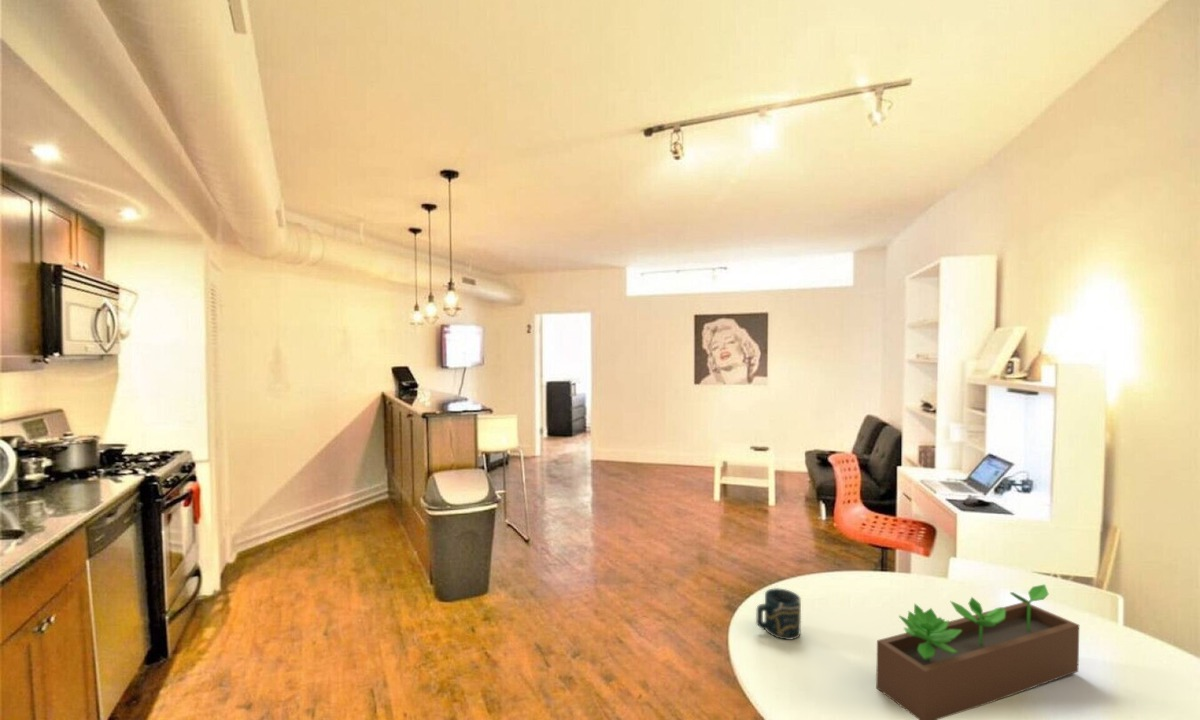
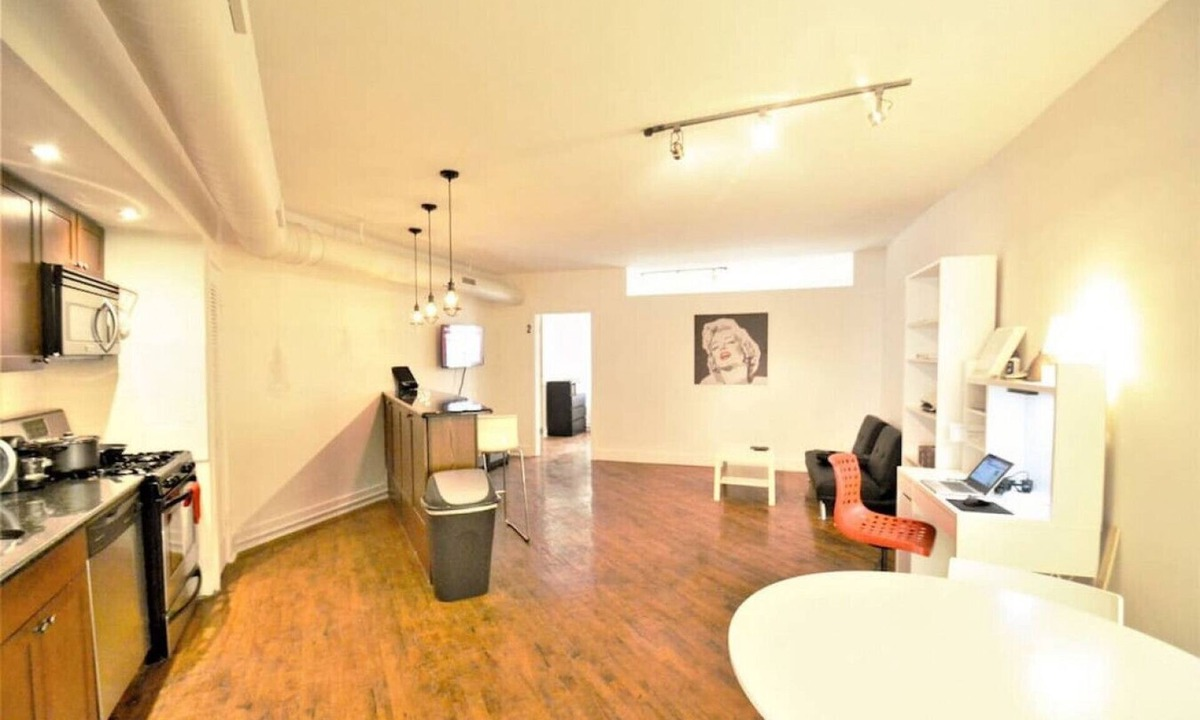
- cup [755,587,802,641]
- succulent planter [875,583,1080,720]
